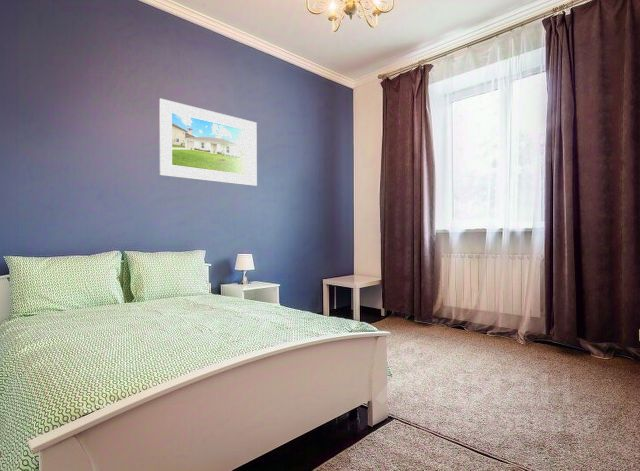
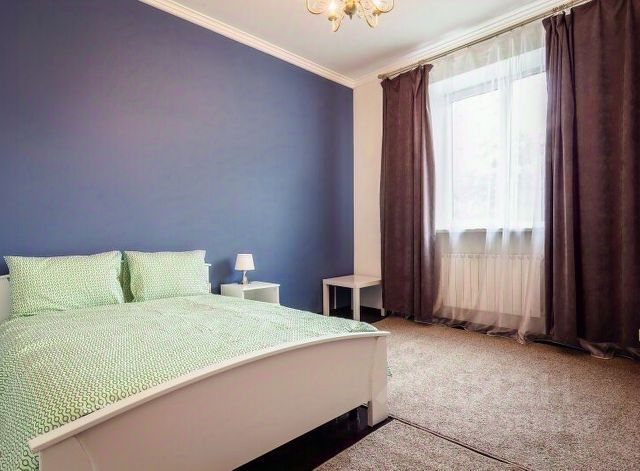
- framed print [158,98,258,187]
